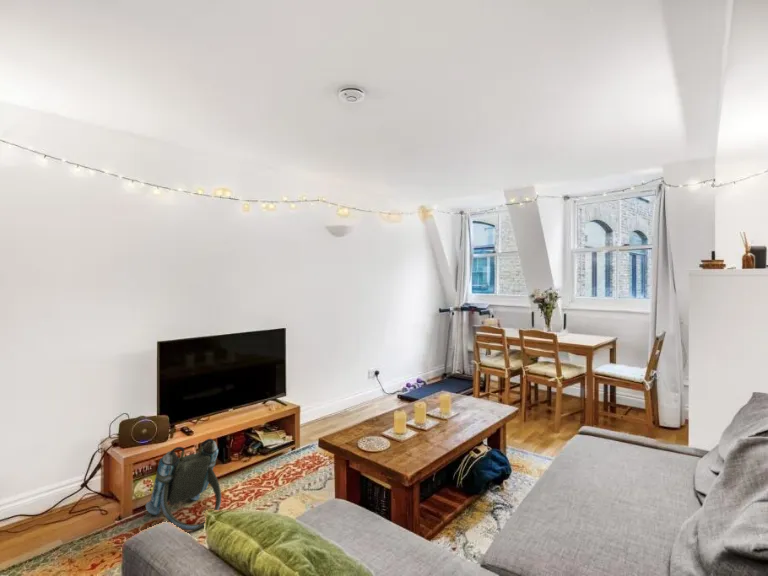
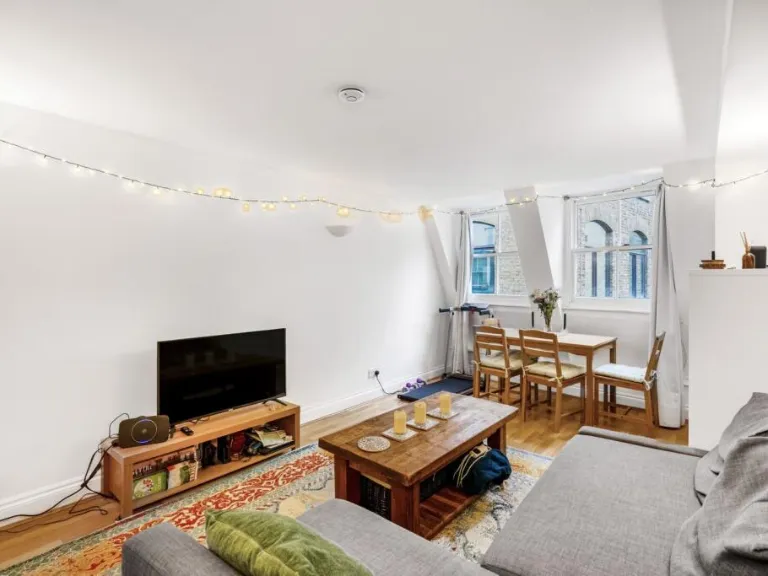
- backpack [145,438,222,531]
